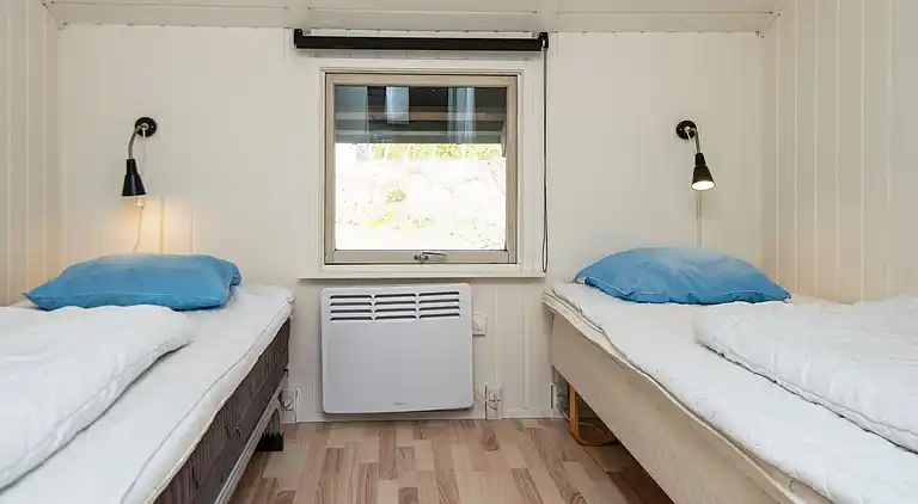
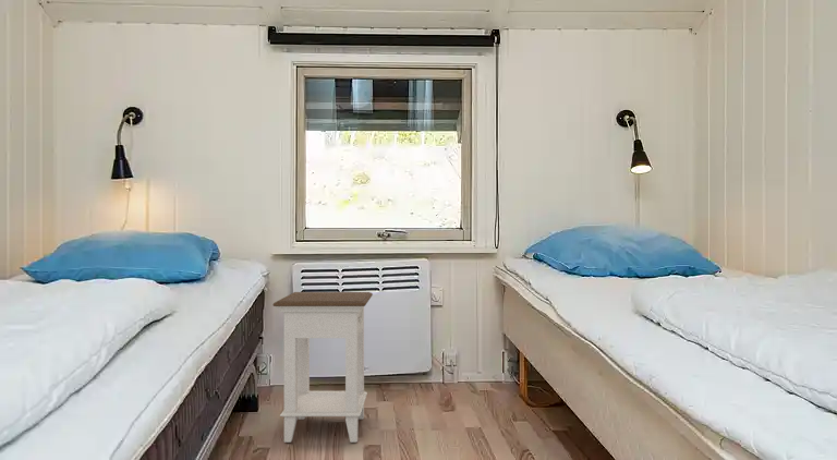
+ nightstand [272,291,374,444]
